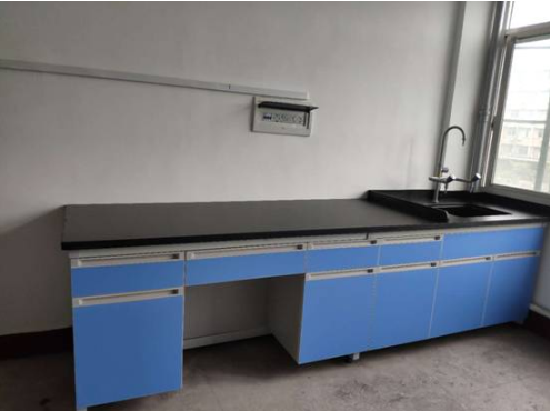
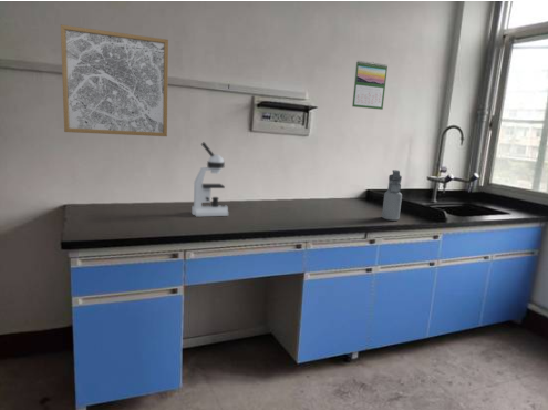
+ calendar [351,60,389,111]
+ water bottle [381,168,403,222]
+ wall art [60,23,169,137]
+ microscope [190,141,229,217]
